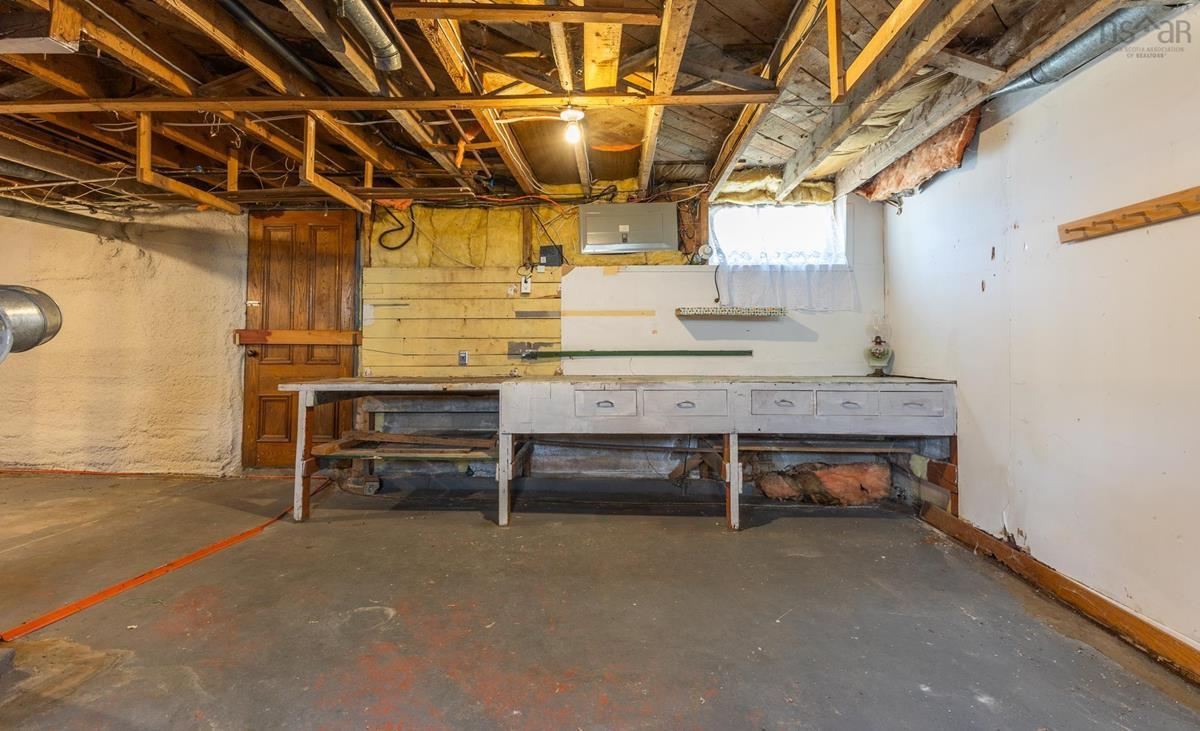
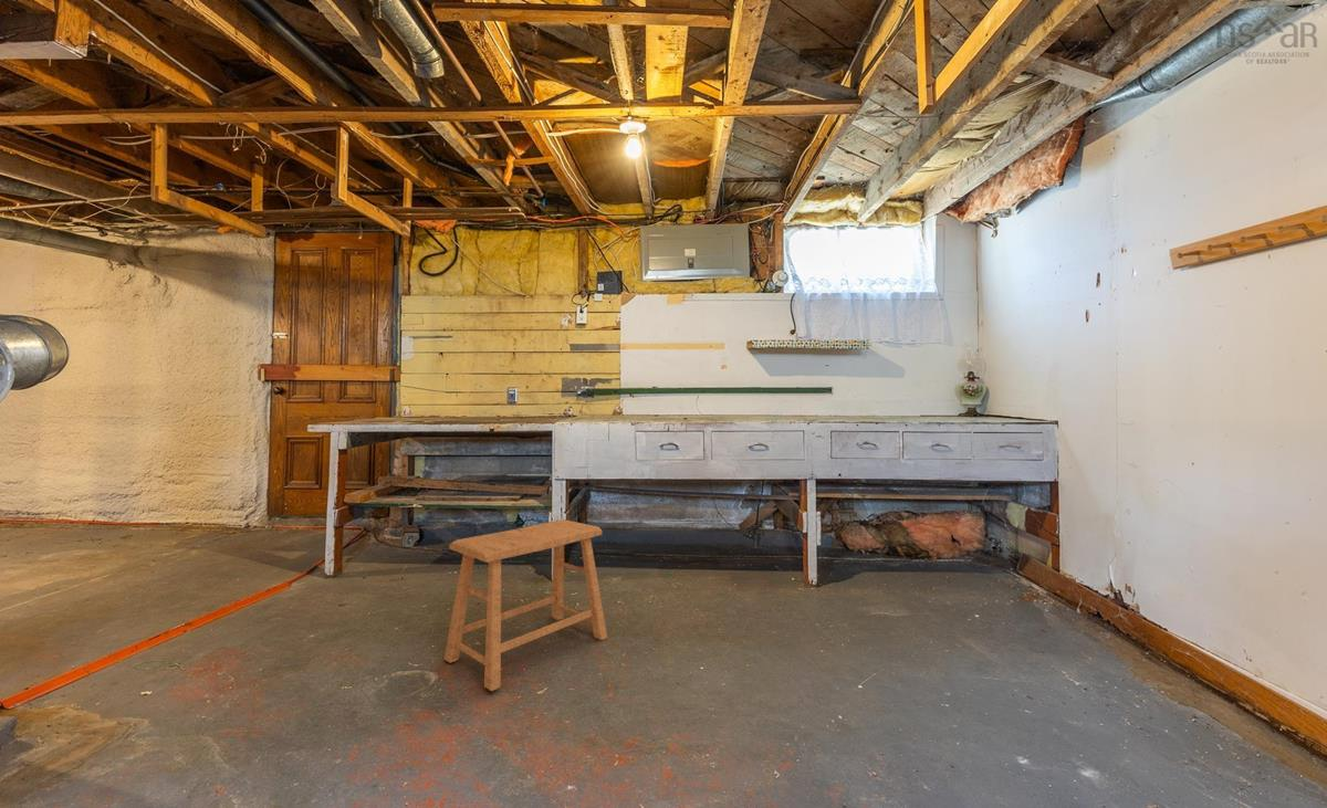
+ stool [443,518,608,692]
